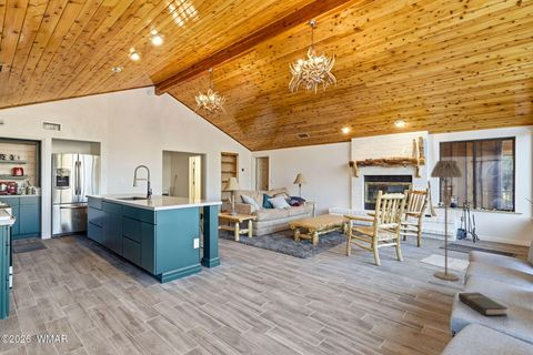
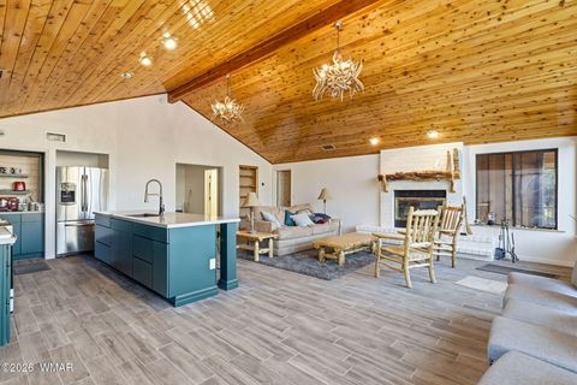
- floor lamp [430,160,463,282]
- hardback book [457,292,509,317]
